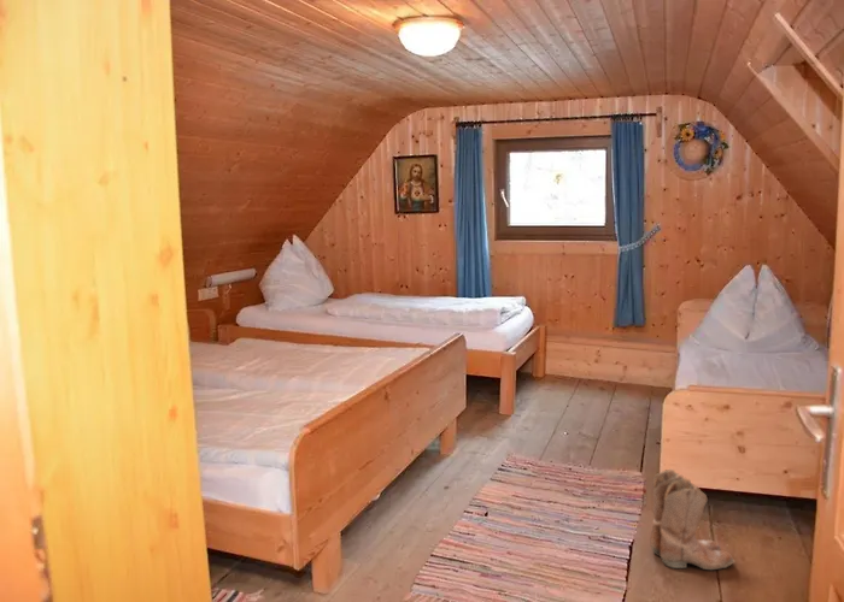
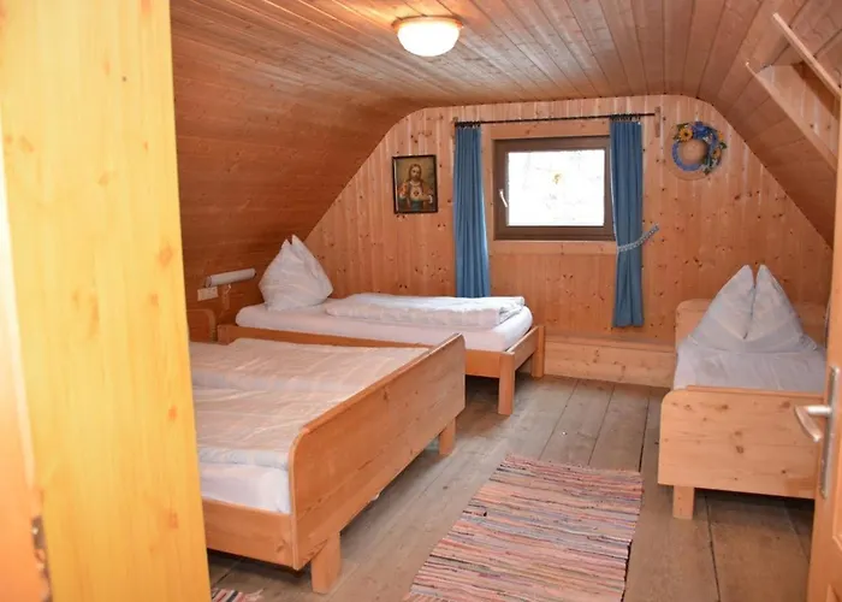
- boots [650,468,735,571]
